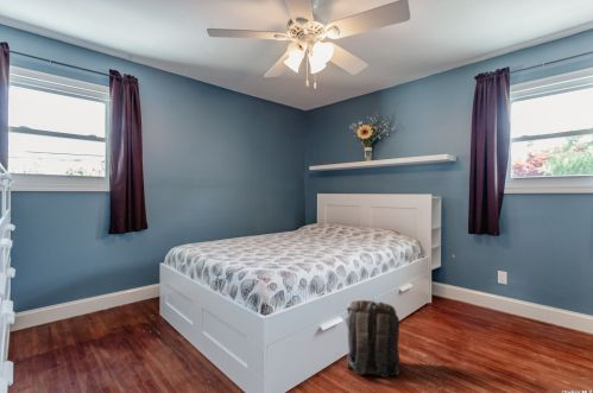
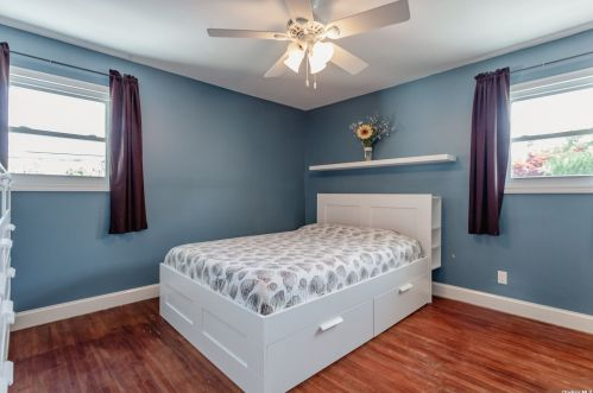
- backpack [343,299,402,380]
